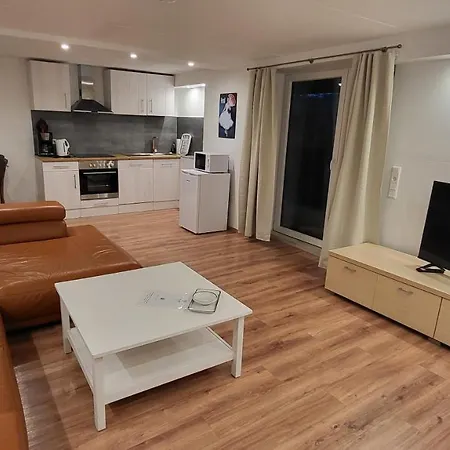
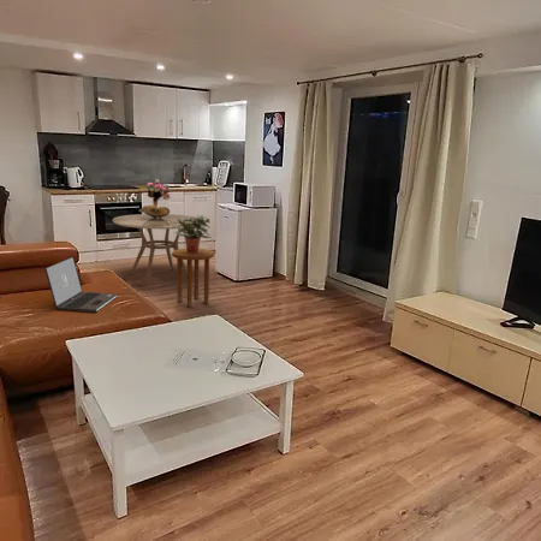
+ dining table [112,213,201,286]
+ bouquet [138,177,172,218]
+ laptop [44,255,119,314]
+ side table [171,248,215,309]
+ potted plant [174,214,213,254]
